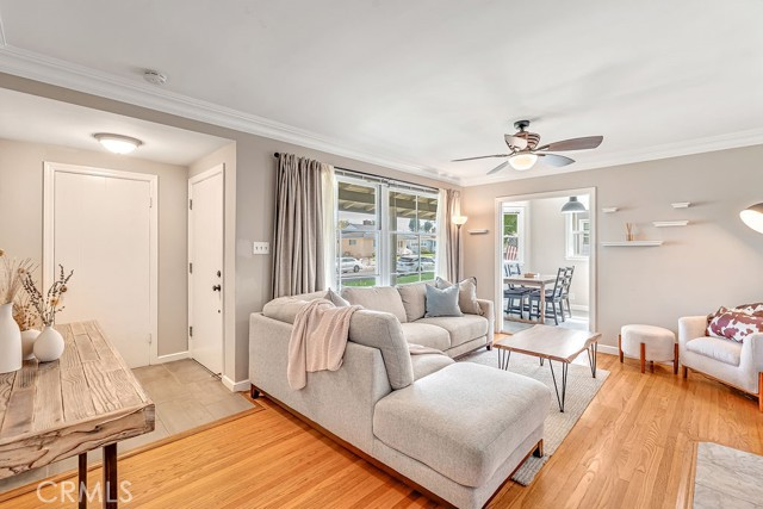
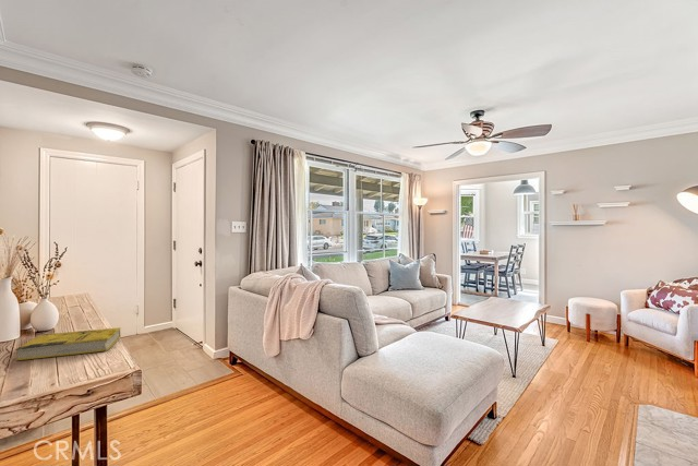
+ book [14,326,122,361]
